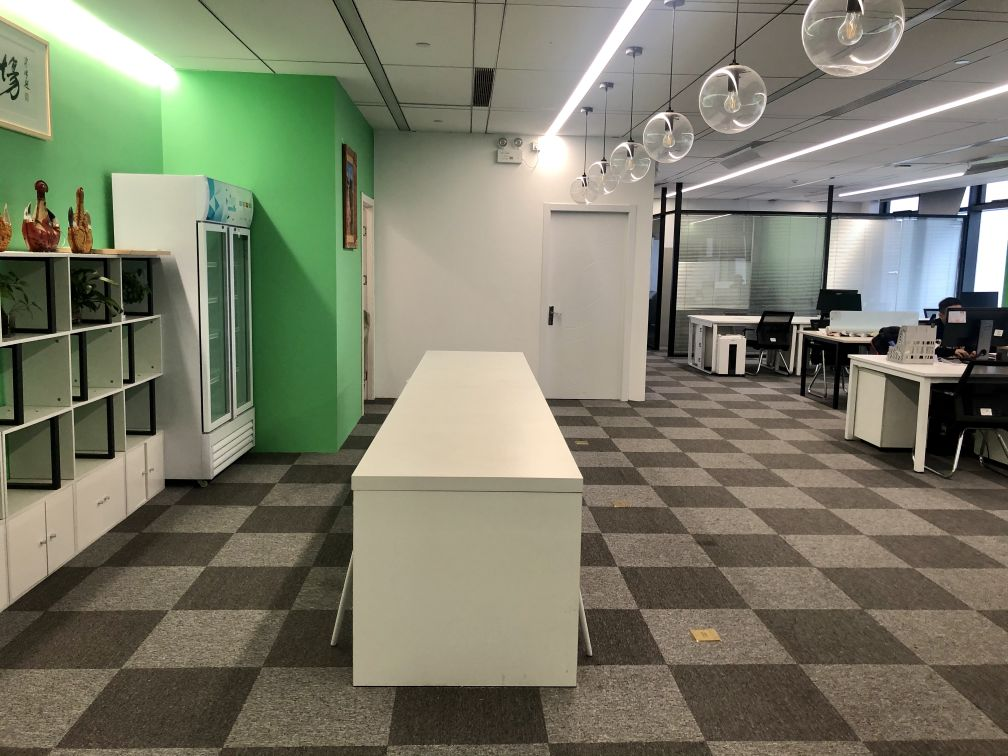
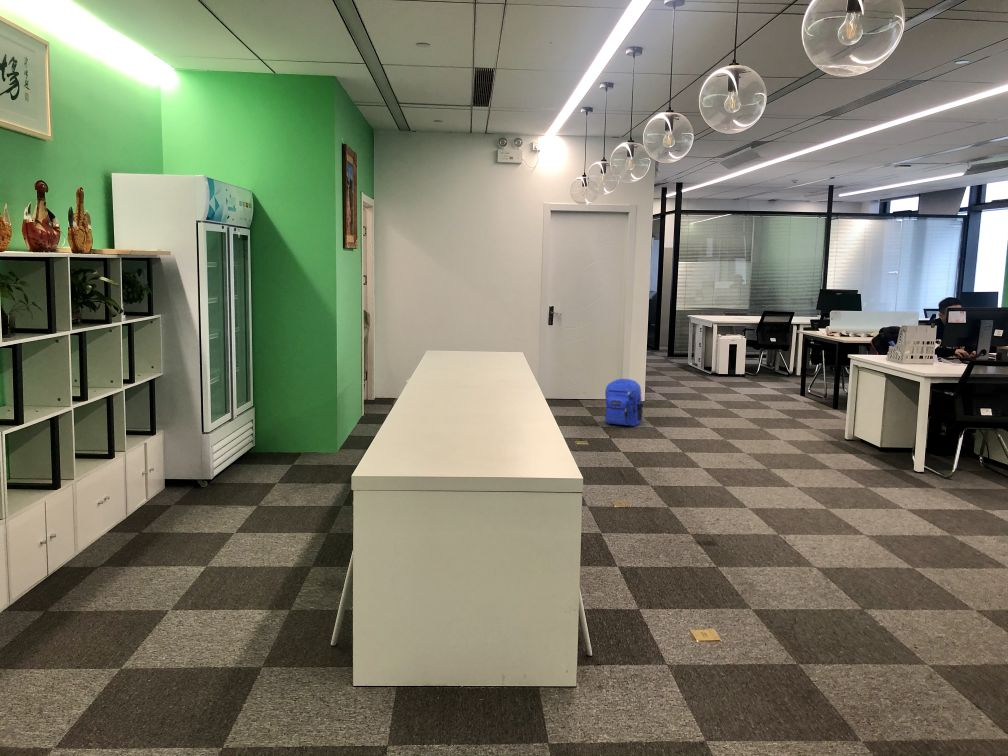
+ backpack [604,378,644,427]
